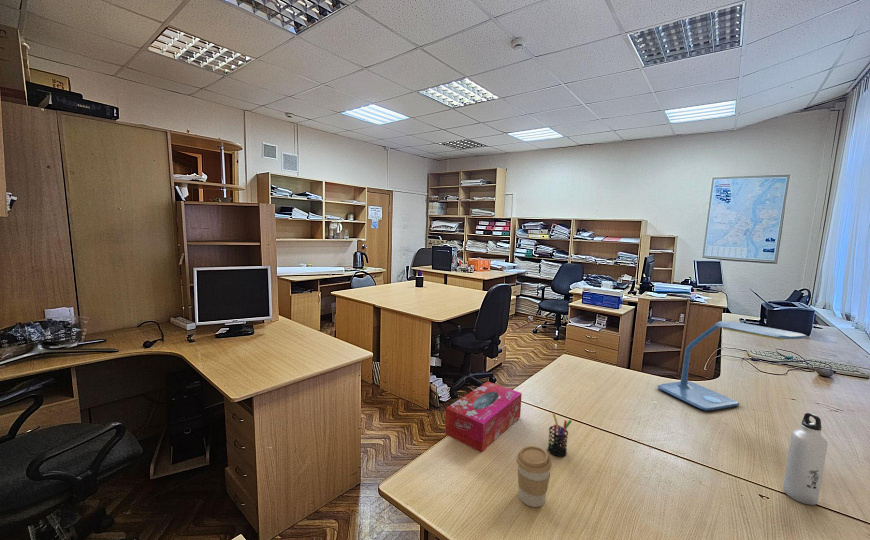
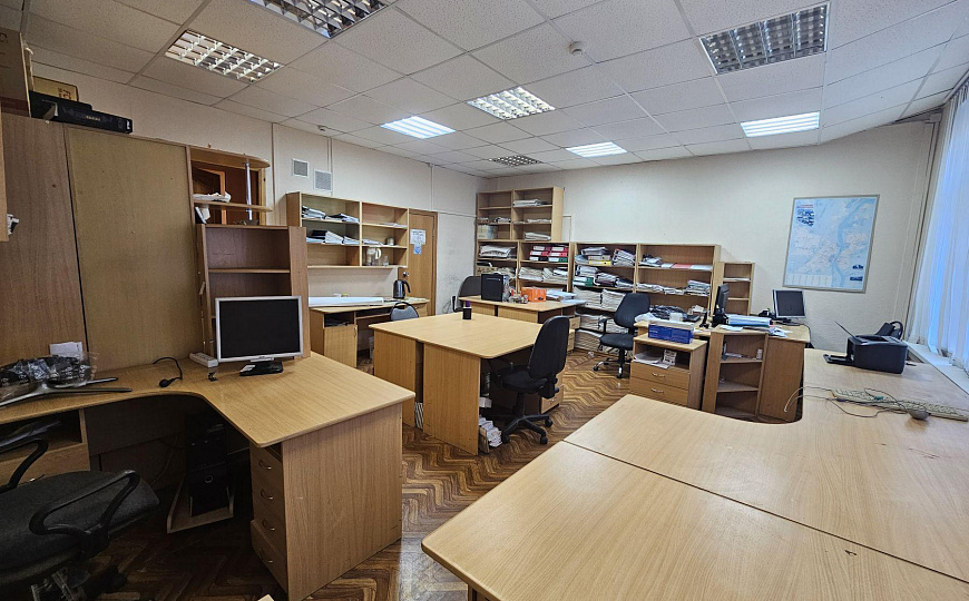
- pen holder [547,412,573,457]
- tissue box [444,381,523,453]
- desk lamp [656,320,809,412]
- water bottle [782,412,829,506]
- coffee cup [515,445,553,508]
